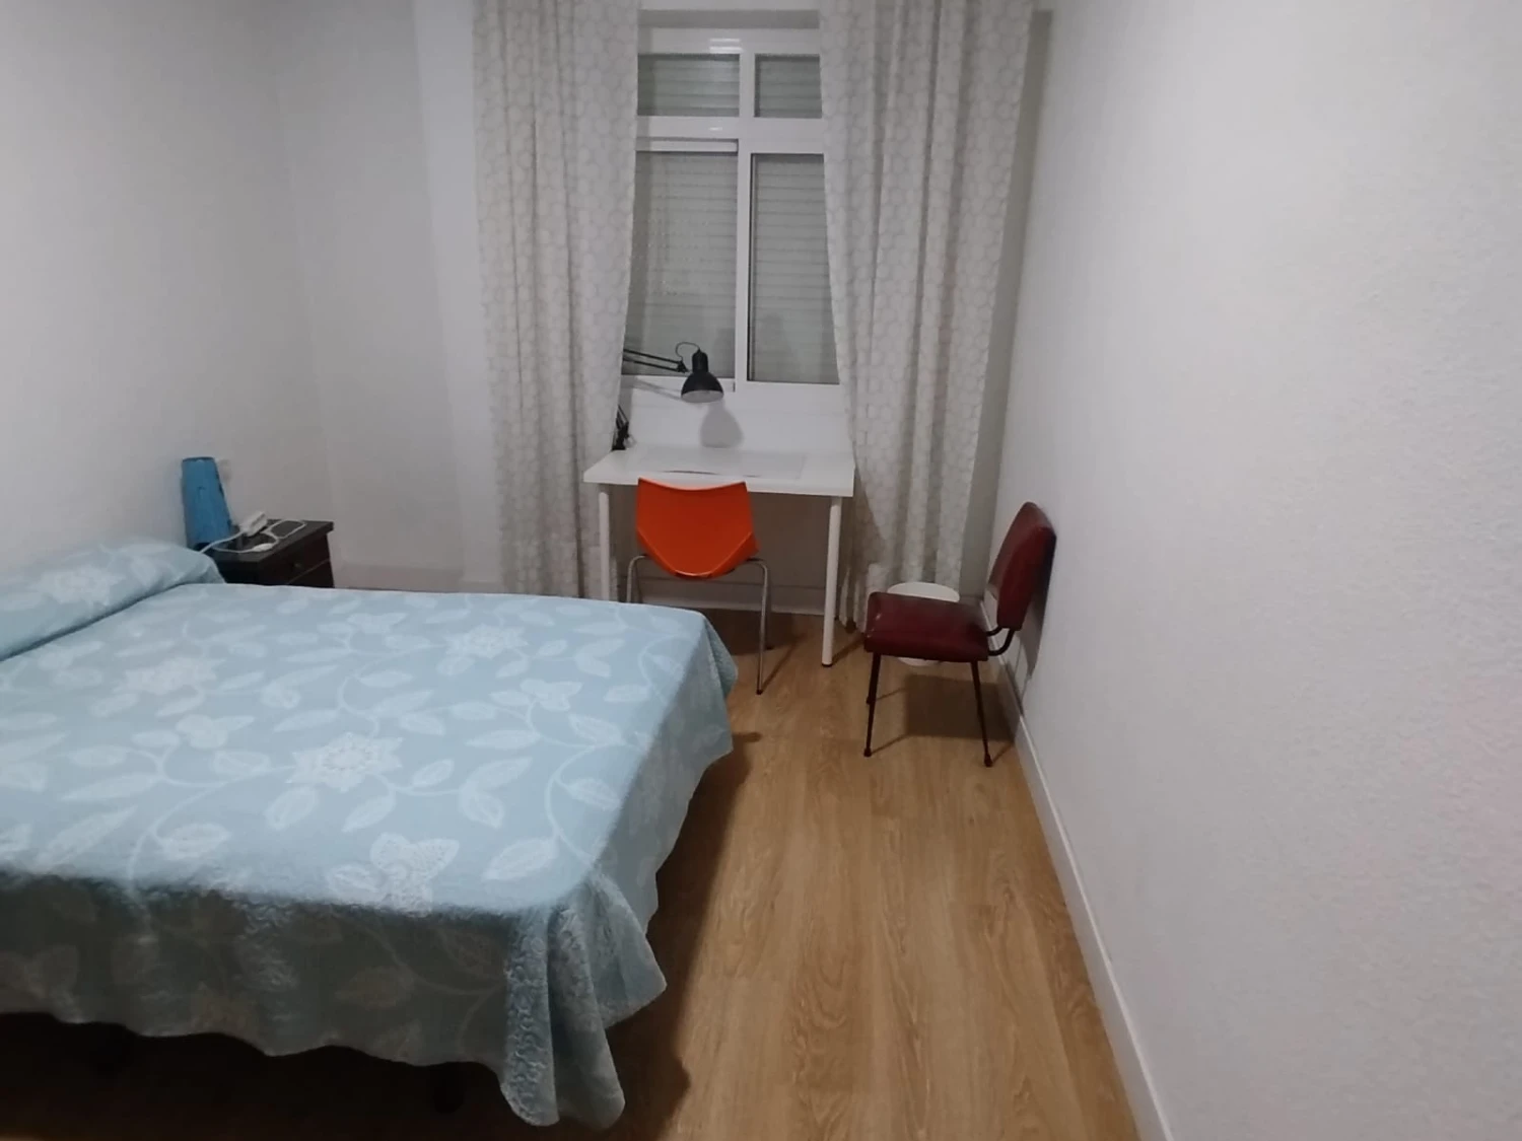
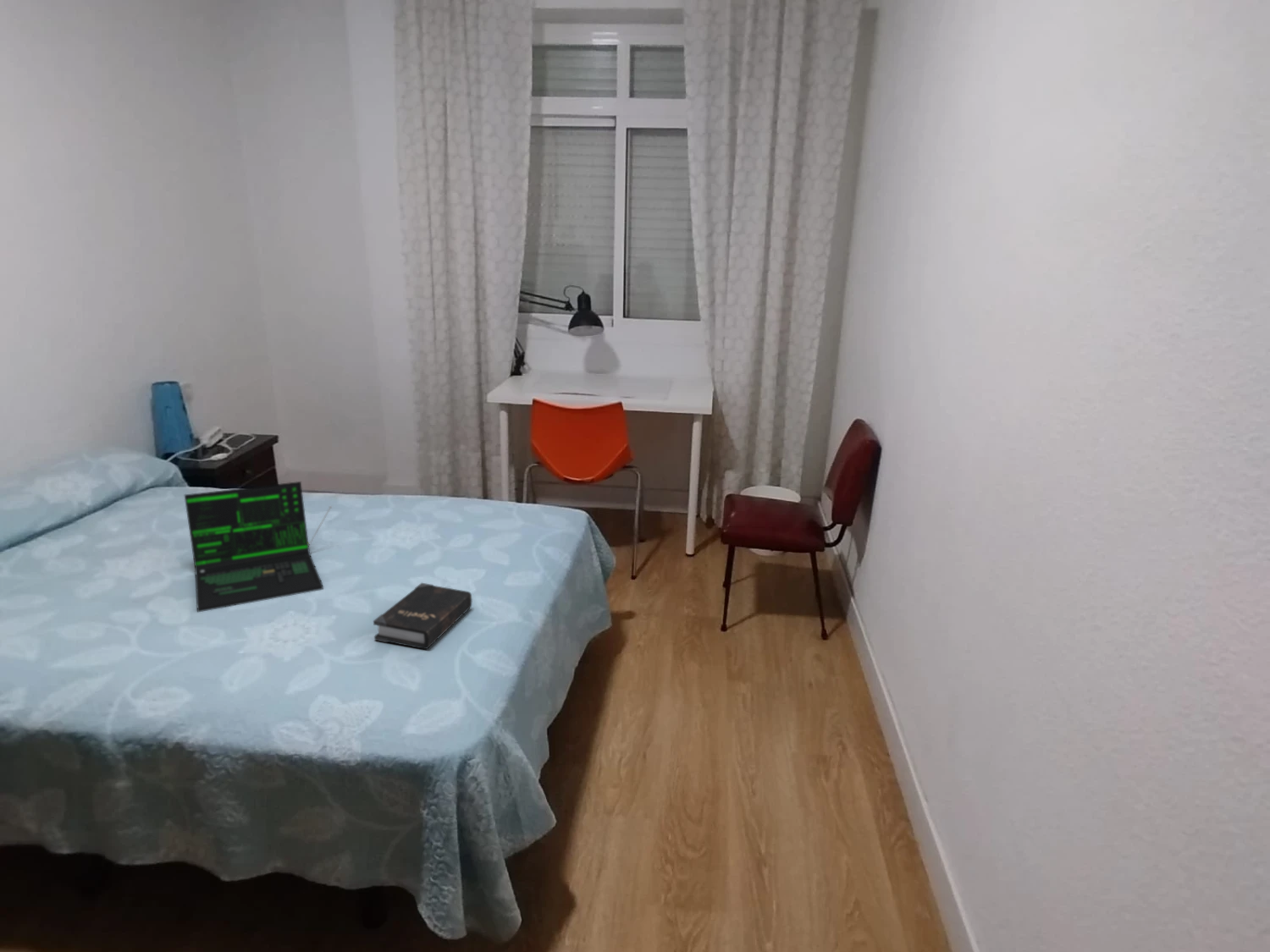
+ laptop [184,481,333,614]
+ hardback book [373,582,473,650]
